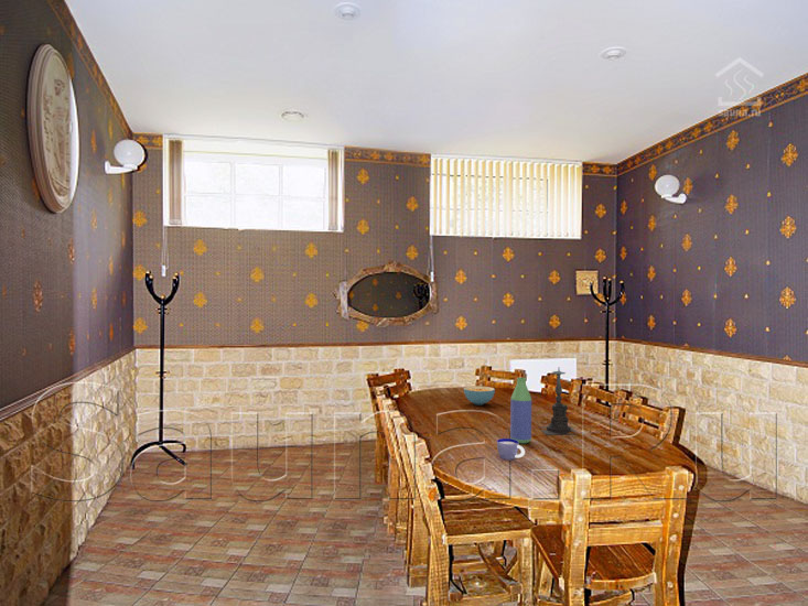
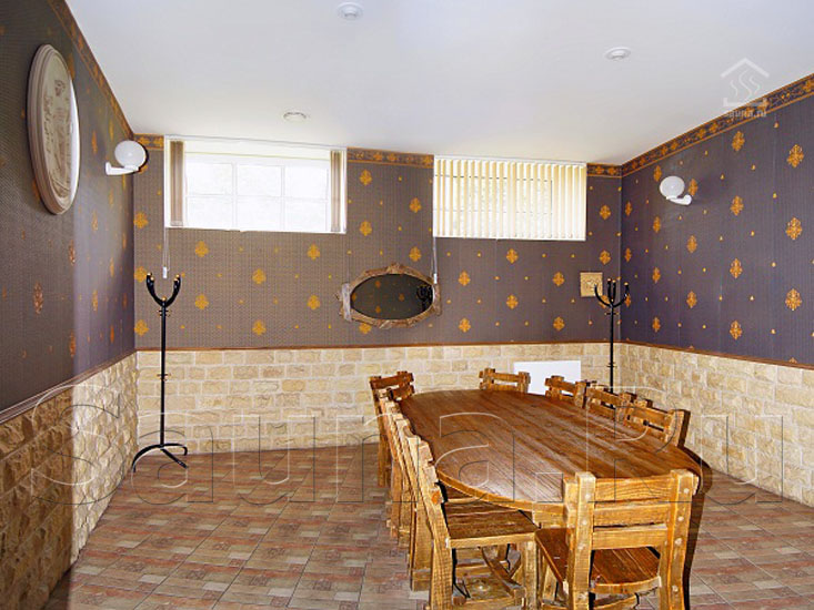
- cup [496,437,526,462]
- candle holder [536,368,578,436]
- bottle [509,377,532,444]
- cereal bowl [463,385,496,405]
